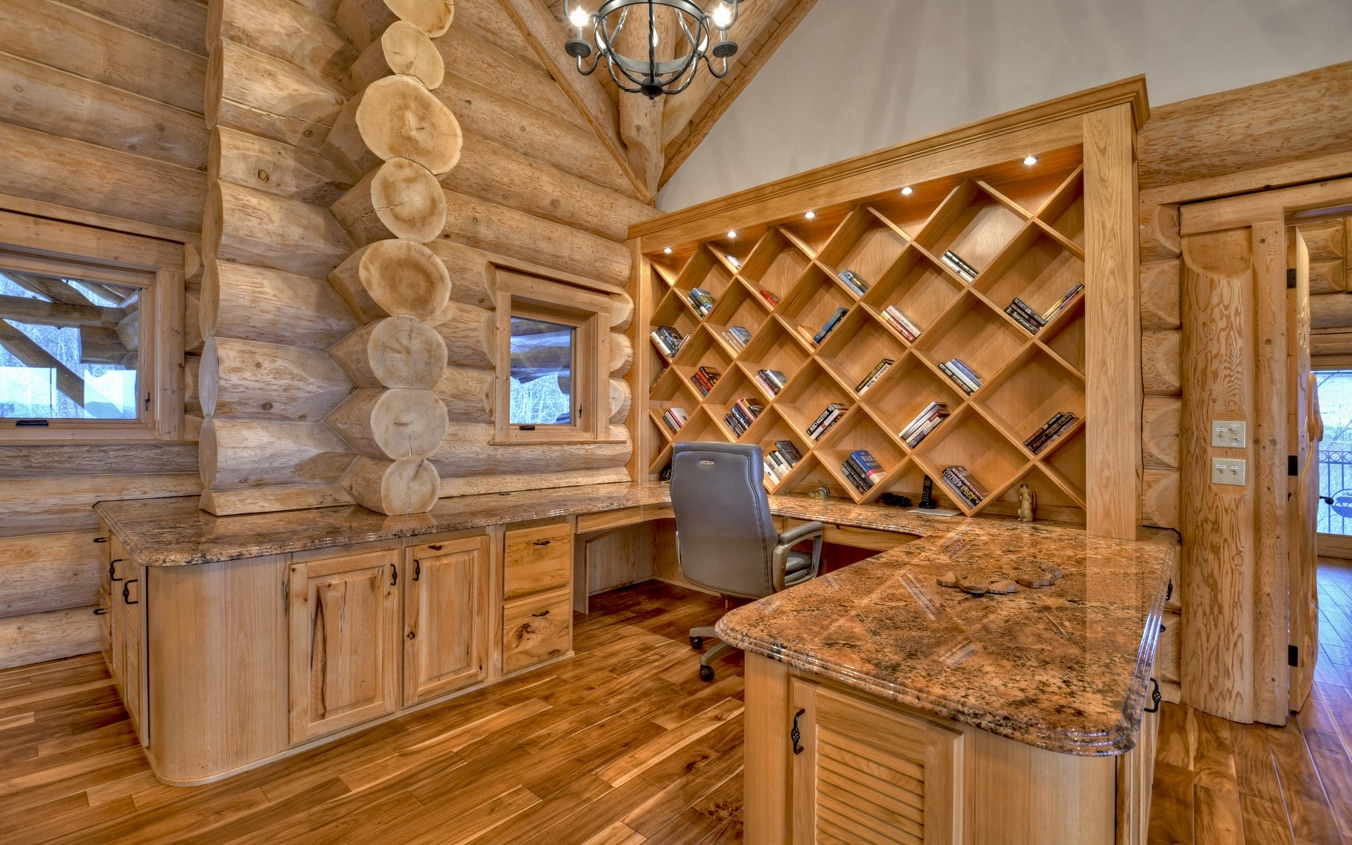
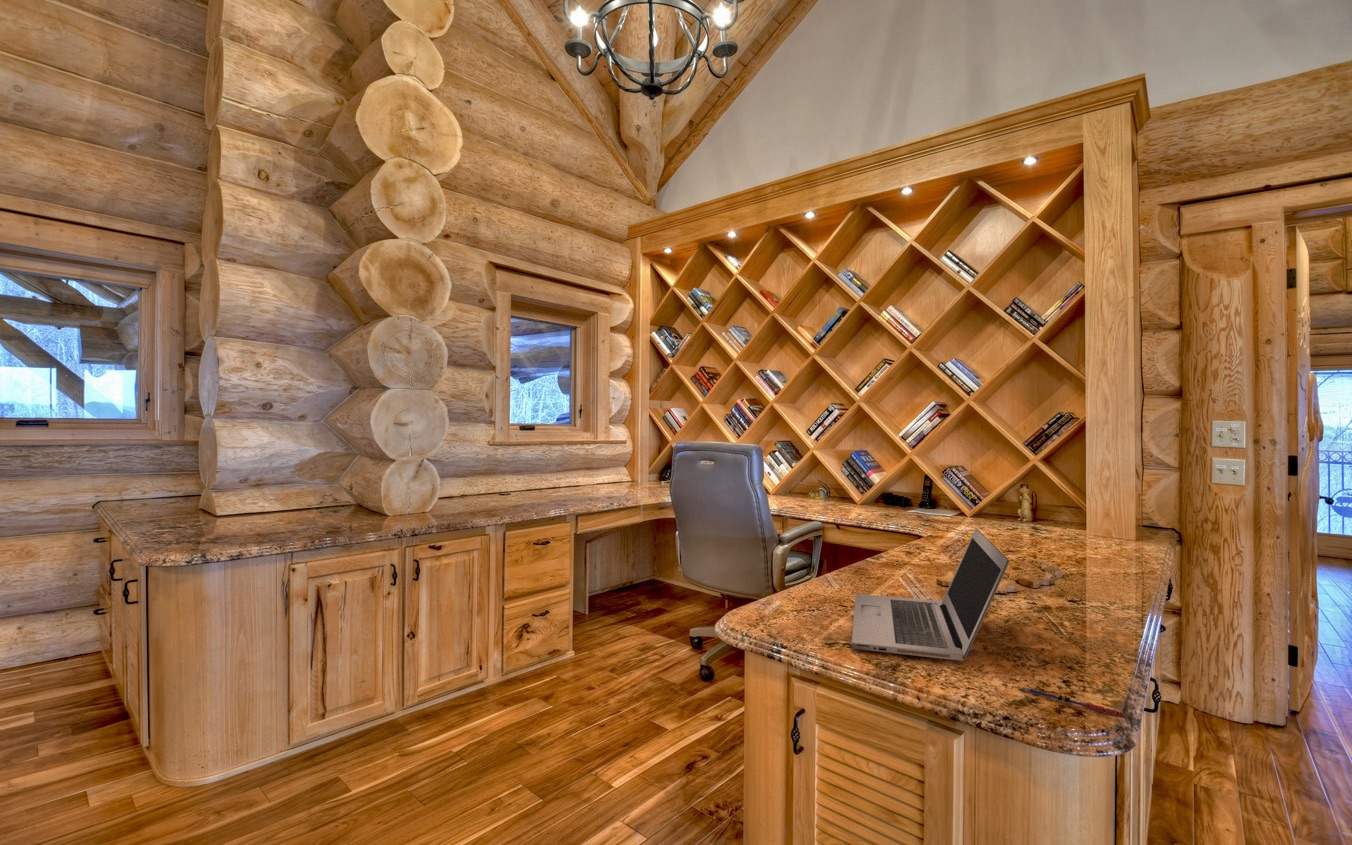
+ laptop [851,527,1011,662]
+ pen [1021,686,1126,719]
